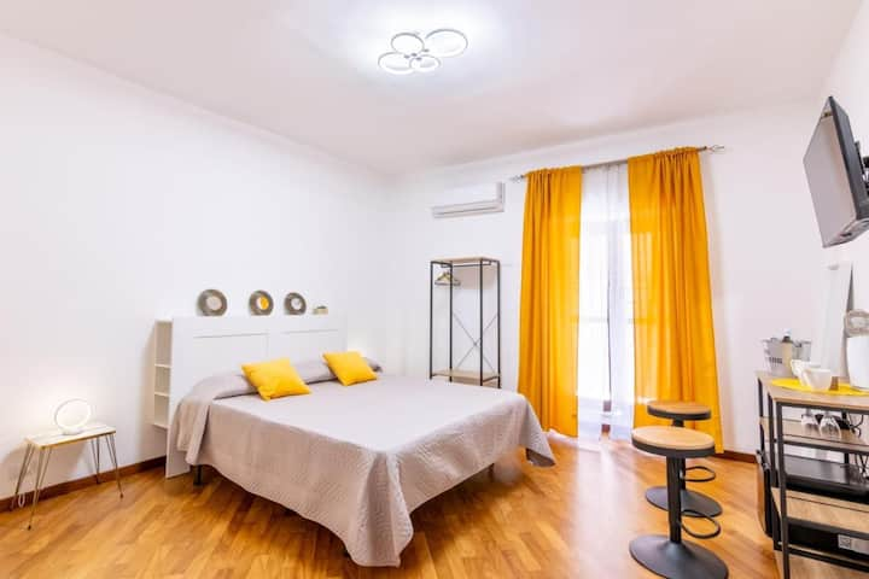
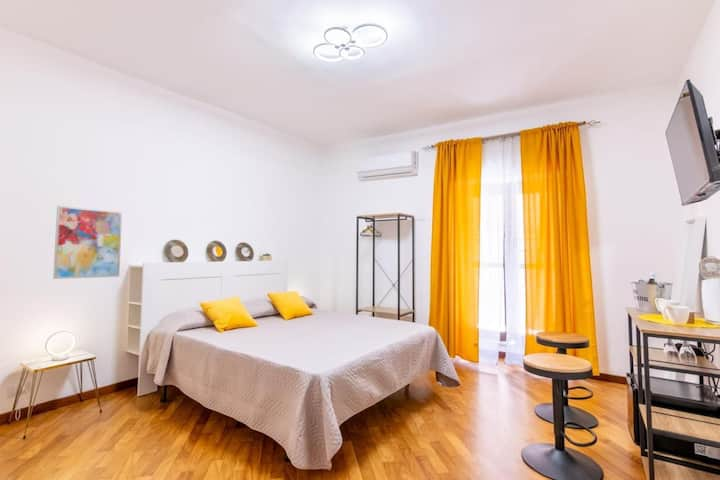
+ wall art [52,204,123,280]
